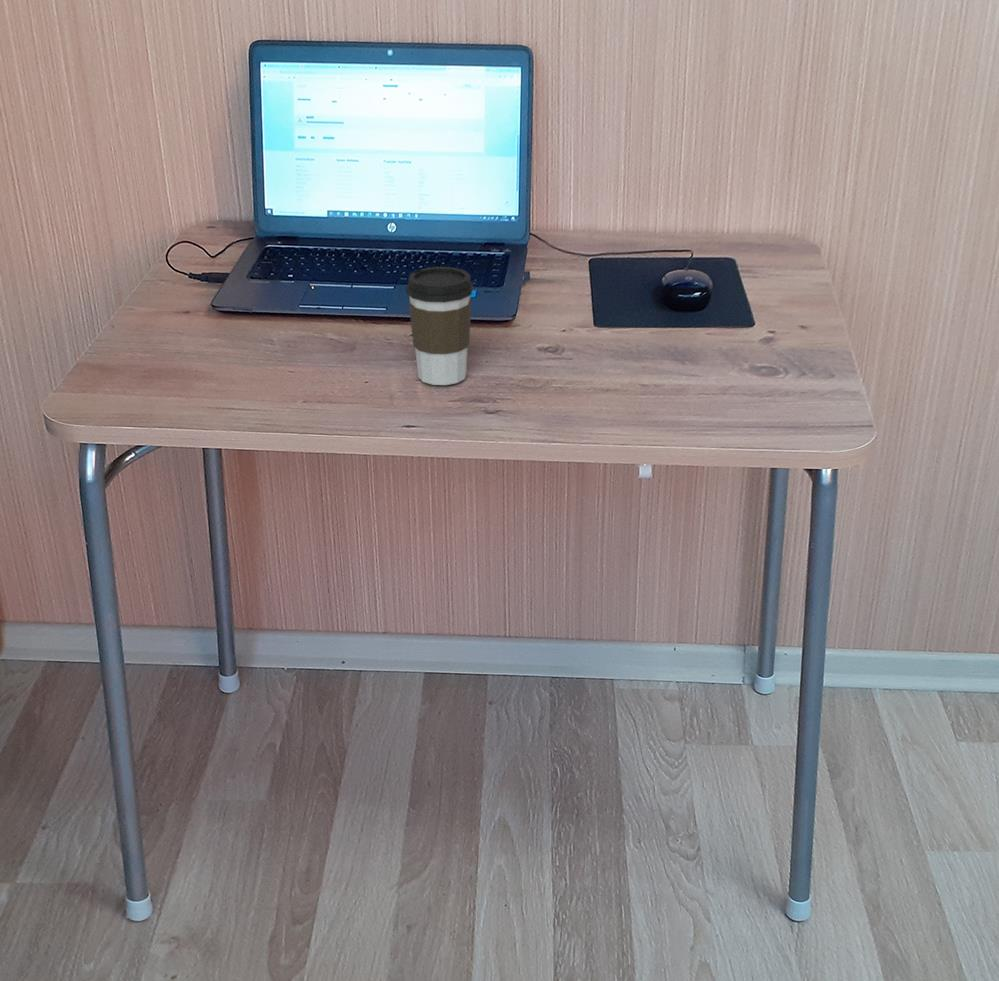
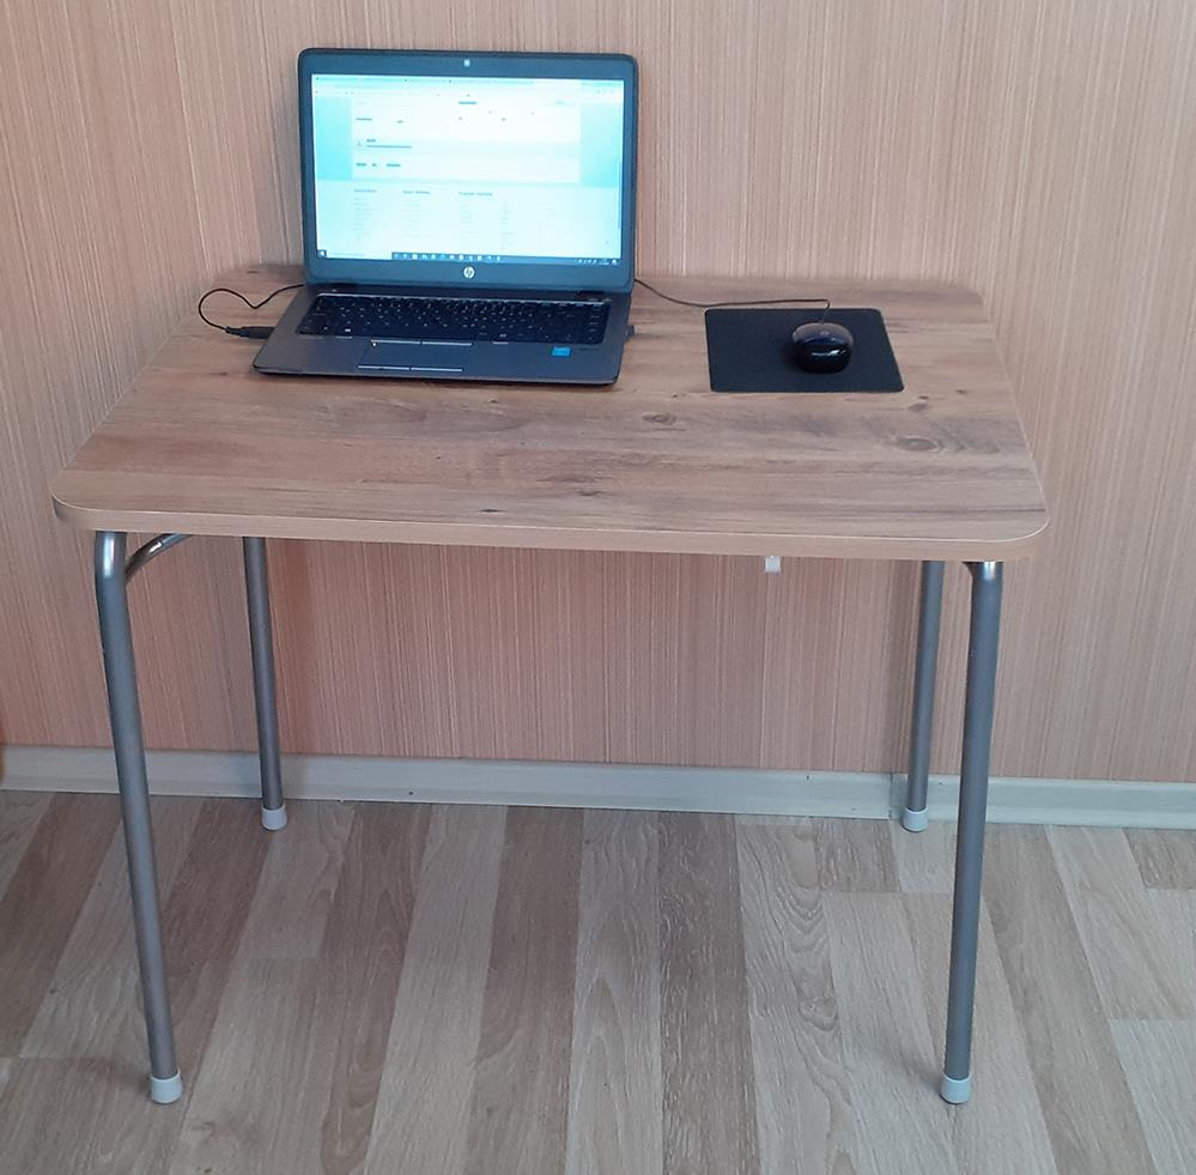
- coffee cup [405,266,474,386]
